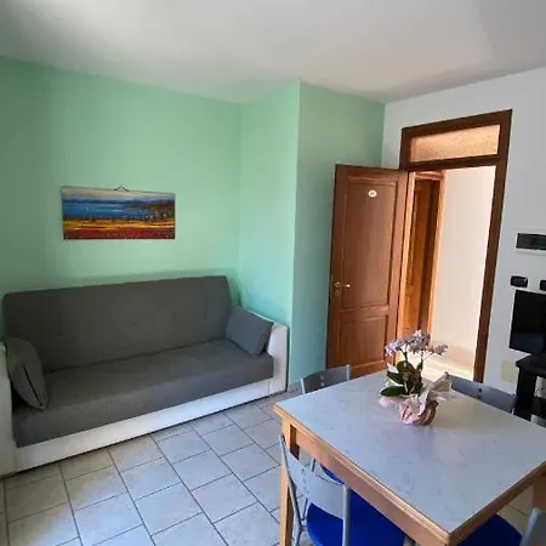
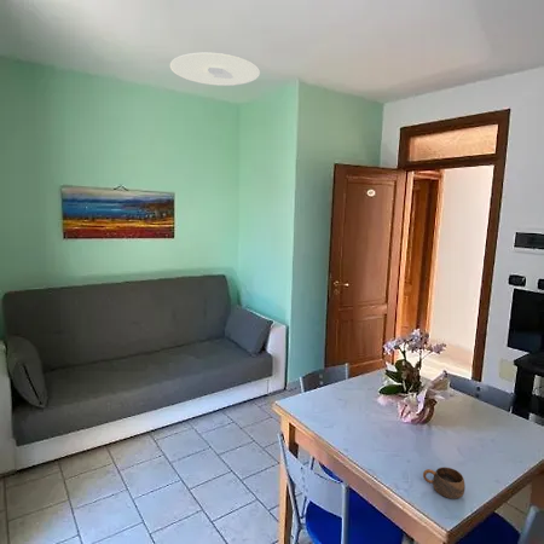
+ ceiling light [169,52,261,87]
+ cup [422,467,467,500]
